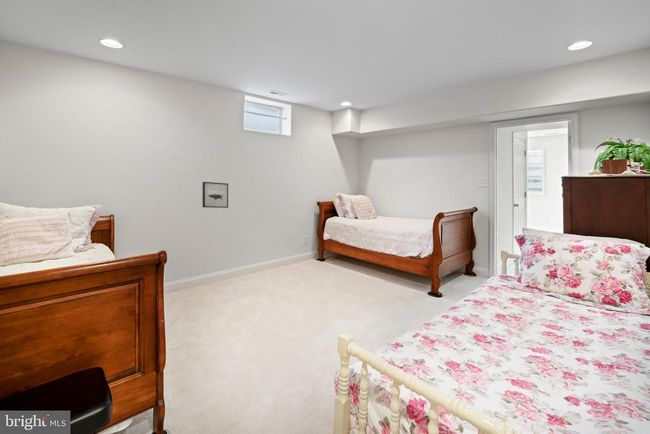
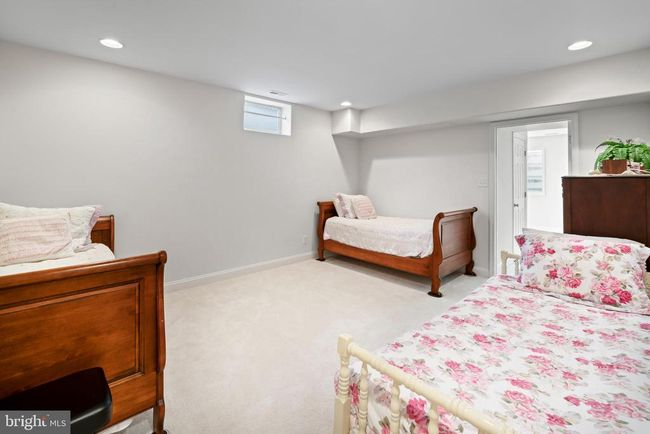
- wall art [202,181,229,209]
